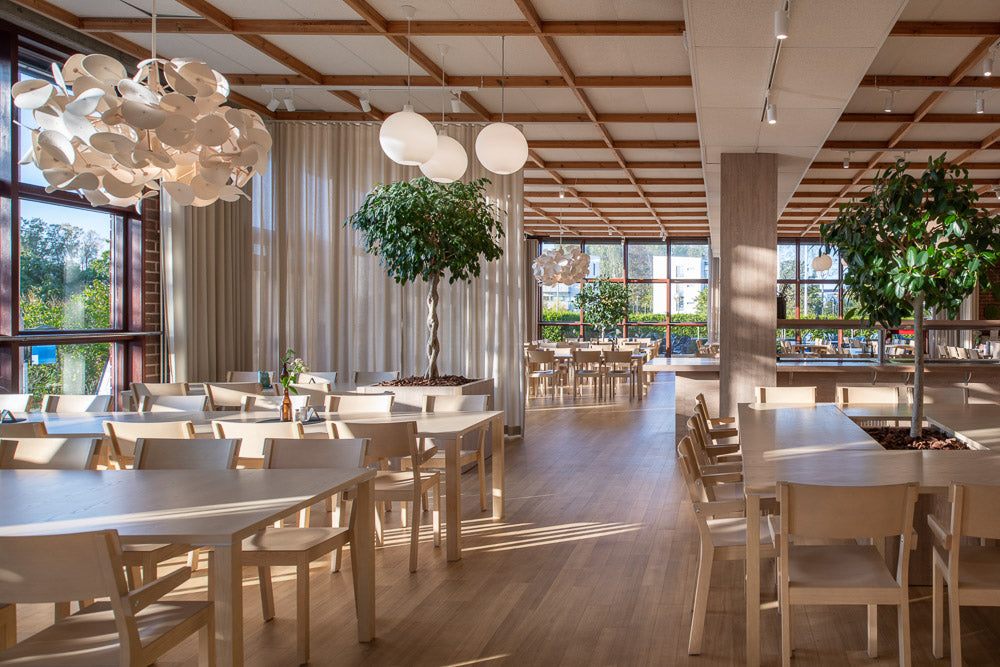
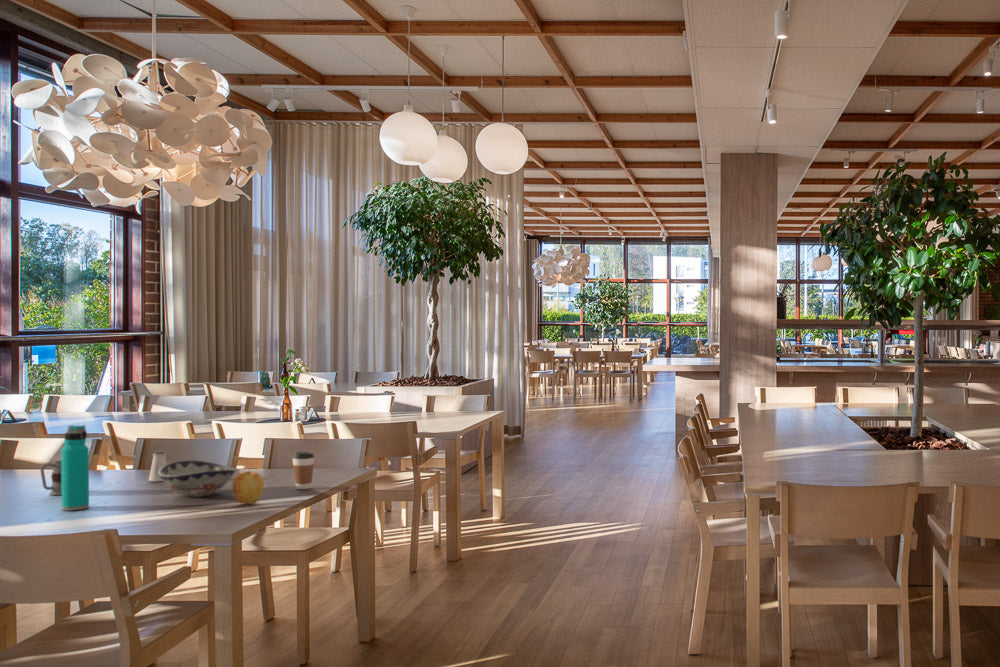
+ saltshaker [148,450,168,483]
+ coffee cup [291,451,315,490]
+ water bottle [60,424,90,511]
+ mug [39,459,62,496]
+ apple [232,470,265,505]
+ decorative bowl [158,460,237,498]
